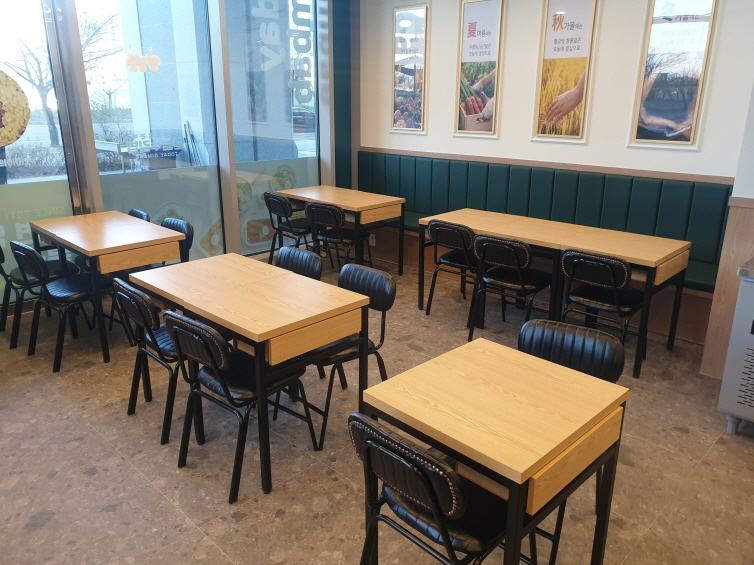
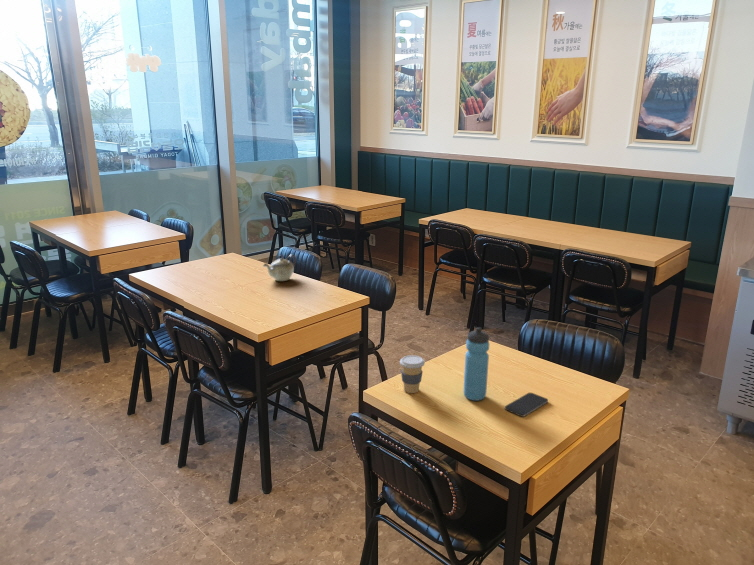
+ water bottle [462,326,490,402]
+ smartphone [504,392,549,418]
+ teapot [262,253,297,282]
+ coffee cup [399,354,426,394]
